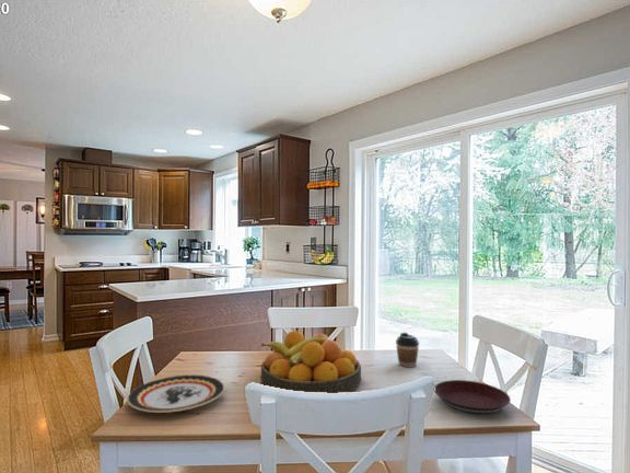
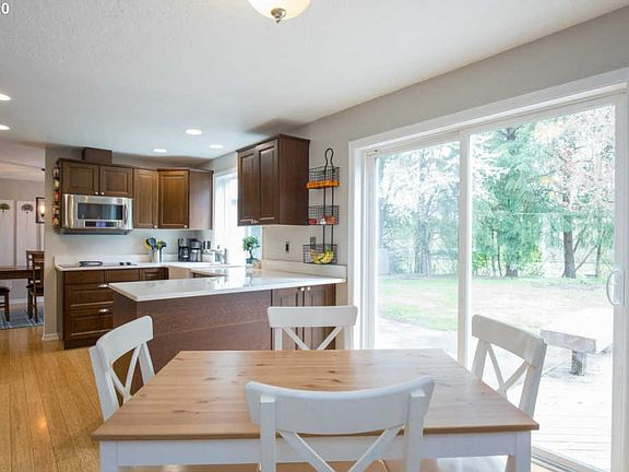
- coffee cup [395,332,420,368]
- fruit bowl [259,330,362,394]
- plate [433,379,512,415]
- plate [126,373,226,414]
